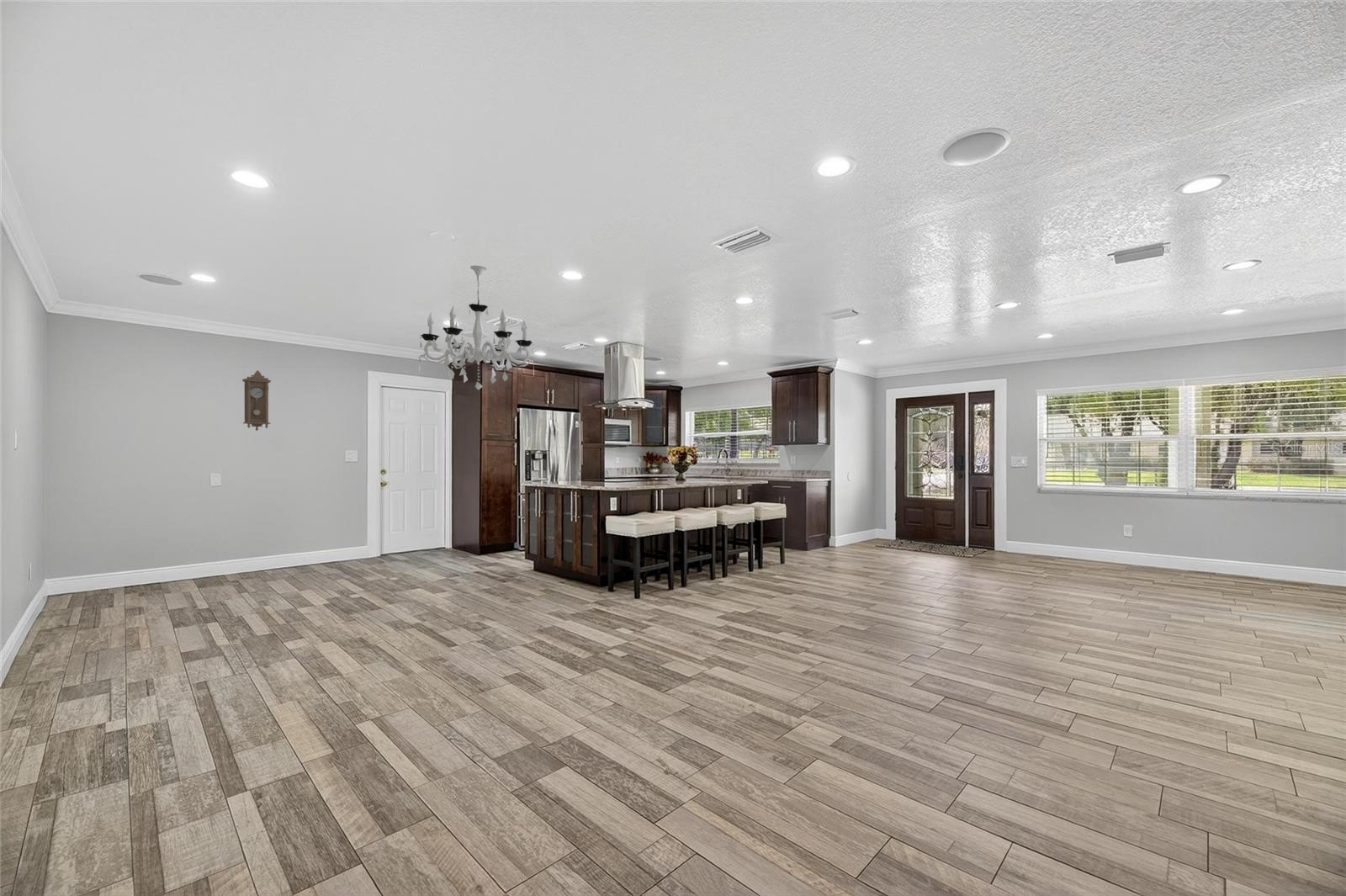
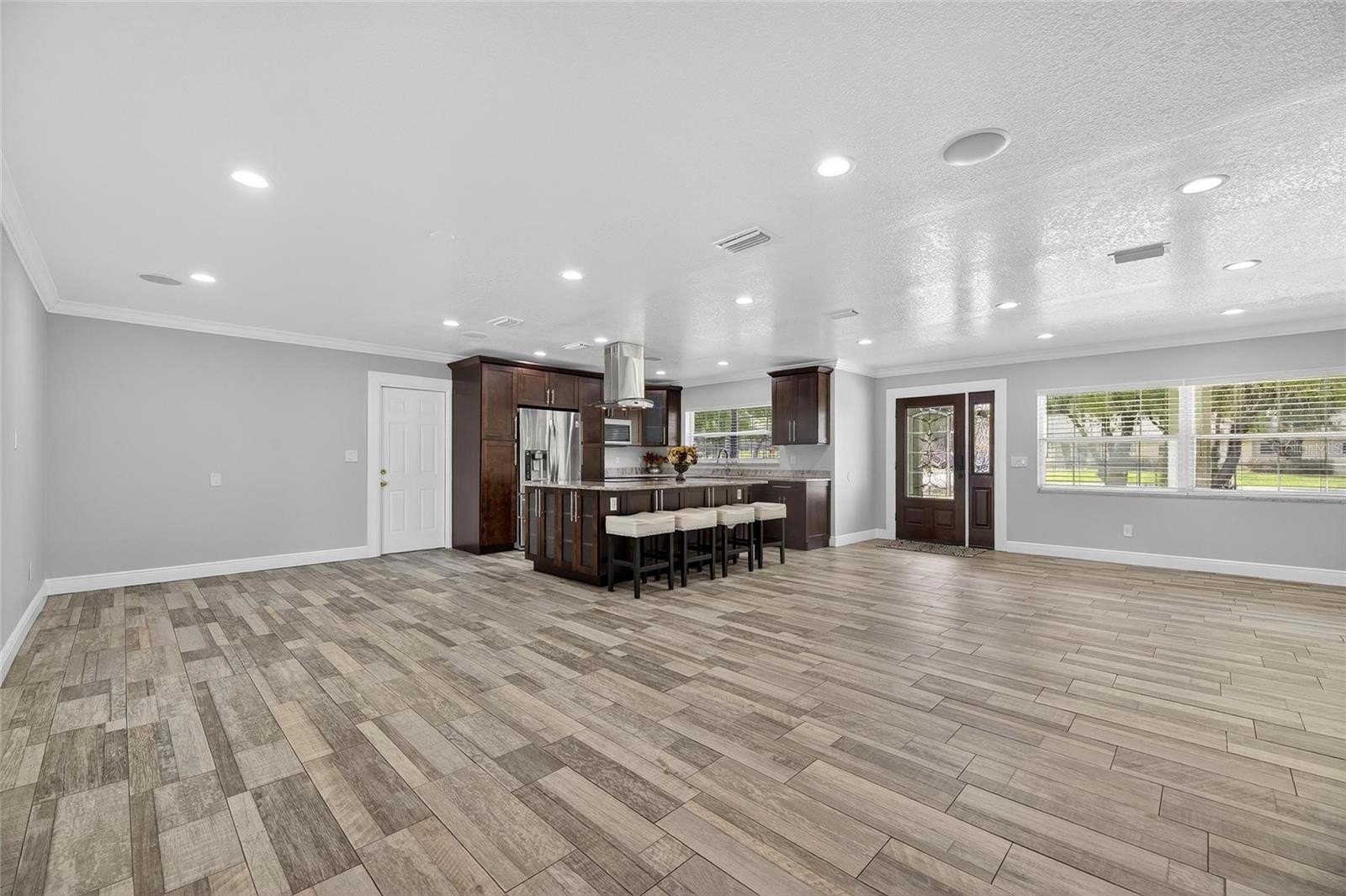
- pendulum clock [241,370,272,432]
- chandelier [418,265,535,391]
